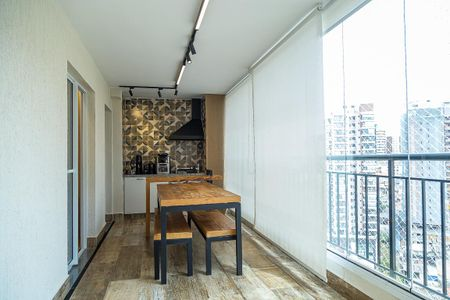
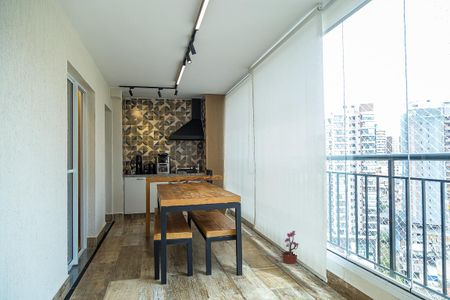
+ potted plant [275,230,299,267]
